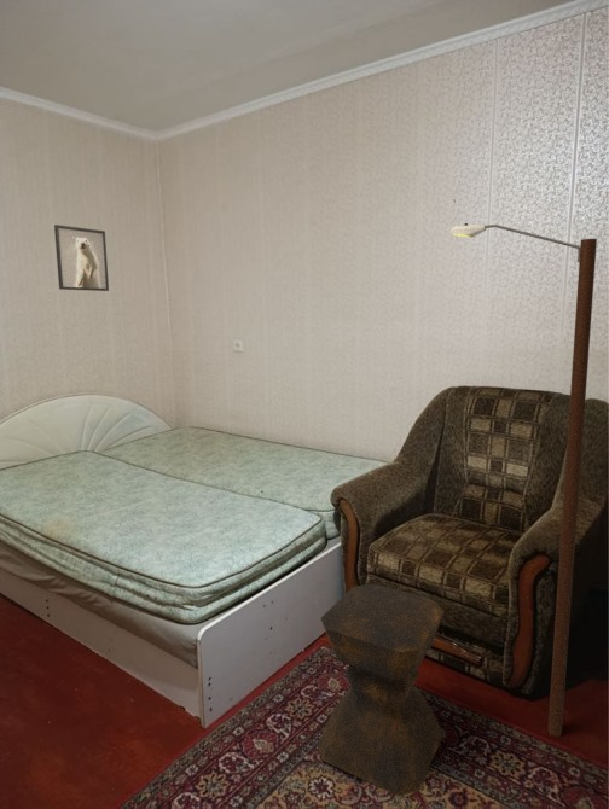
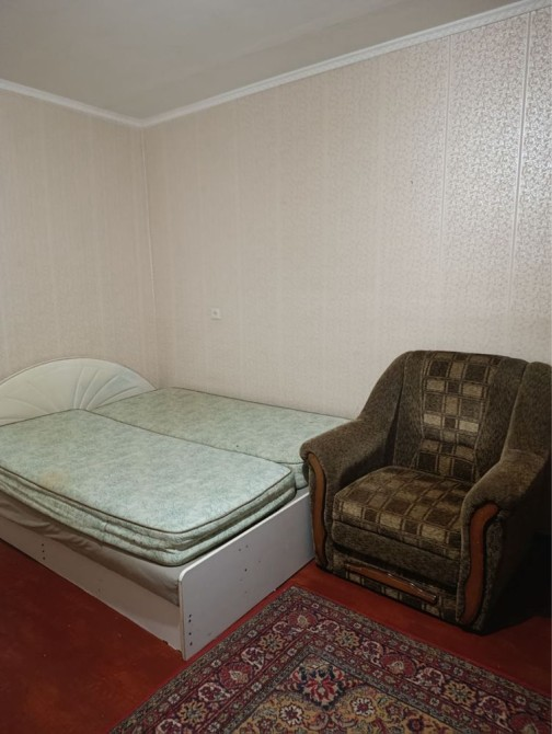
- stool [317,583,445,797]
- street lamp [451,222,598,738]
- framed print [53,223,110,292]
